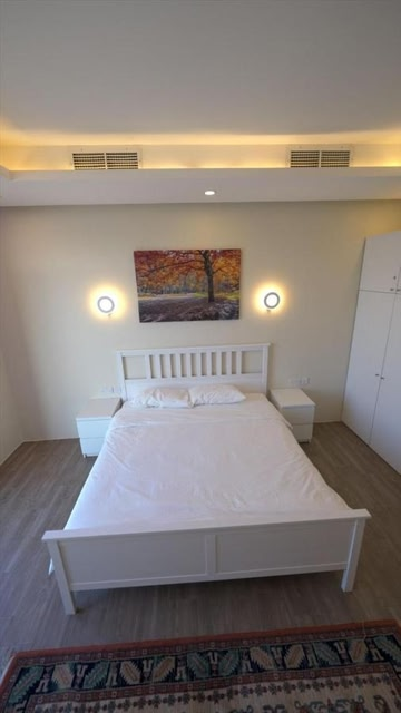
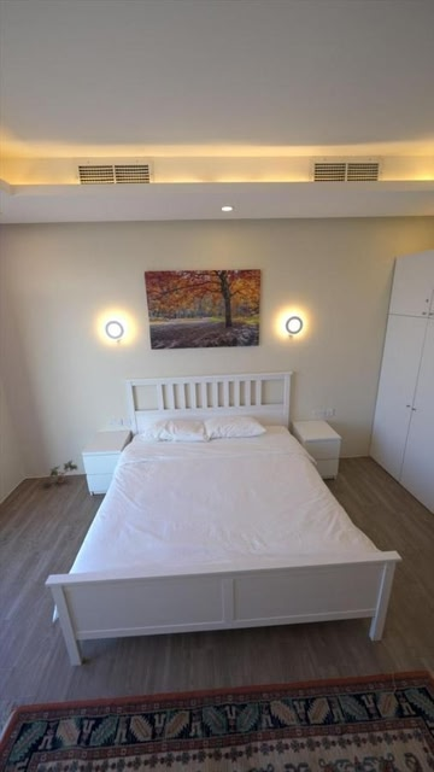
+ potted plant [49,460,80,485]
